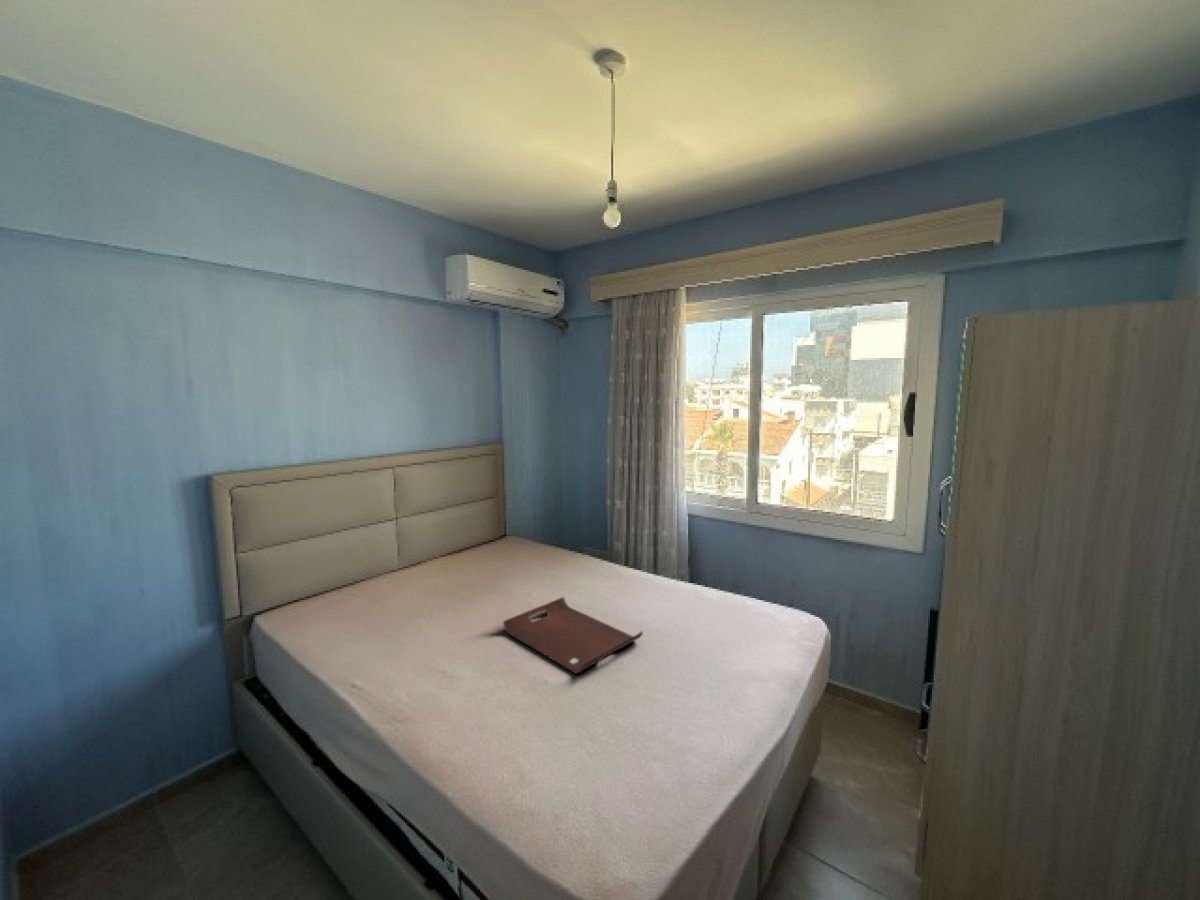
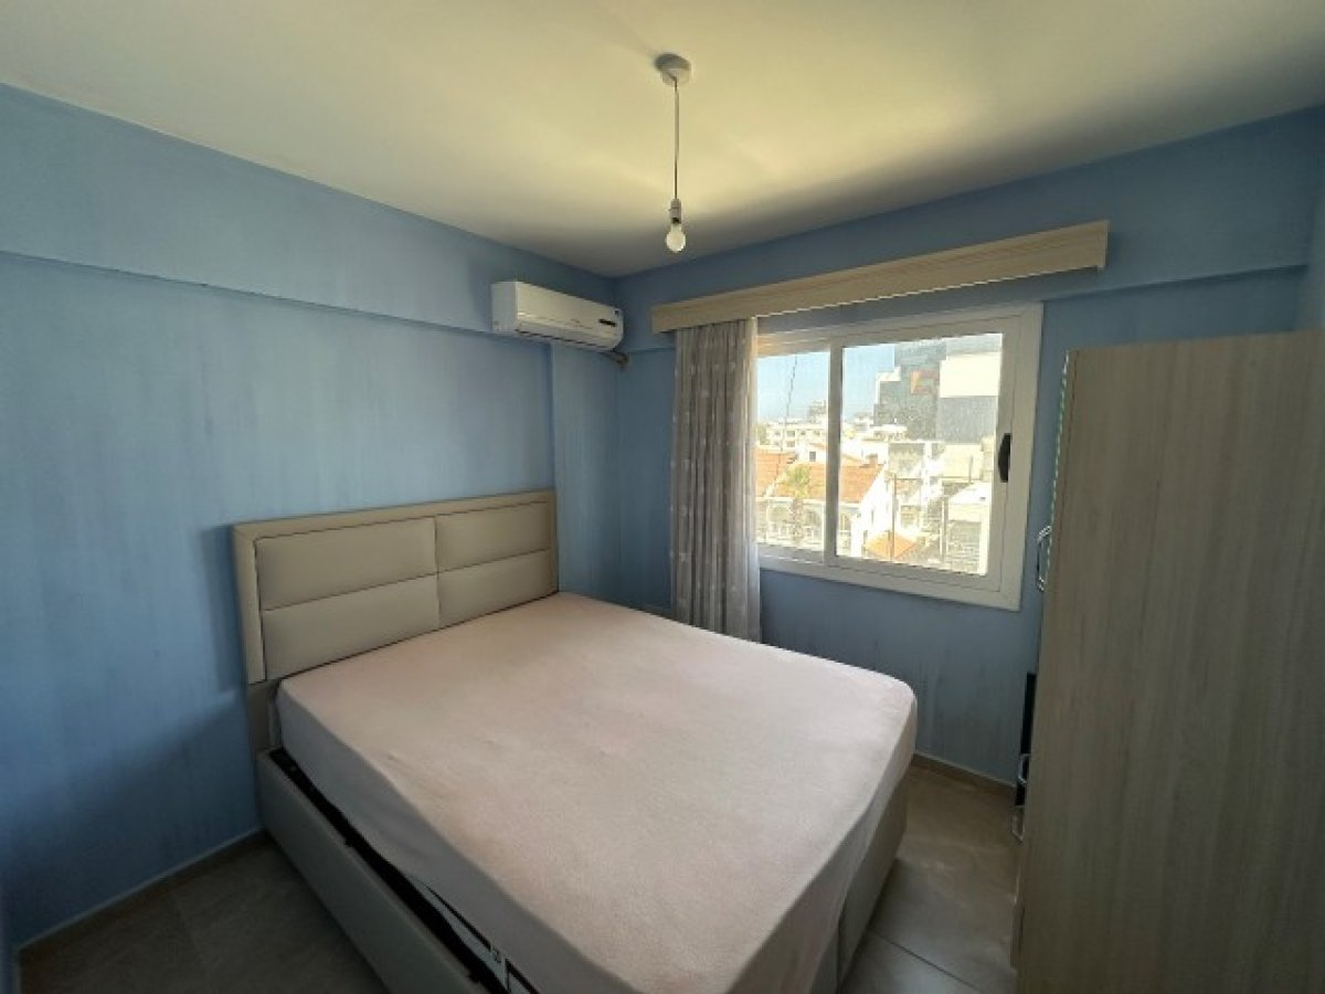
- serving tray [502,596,644,674]
